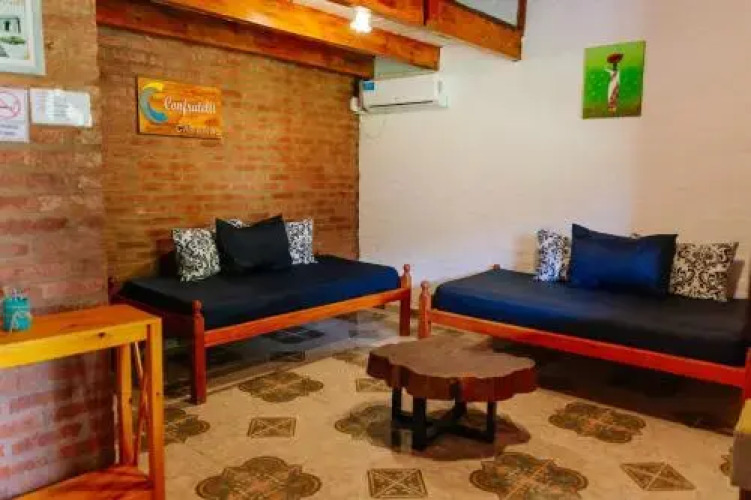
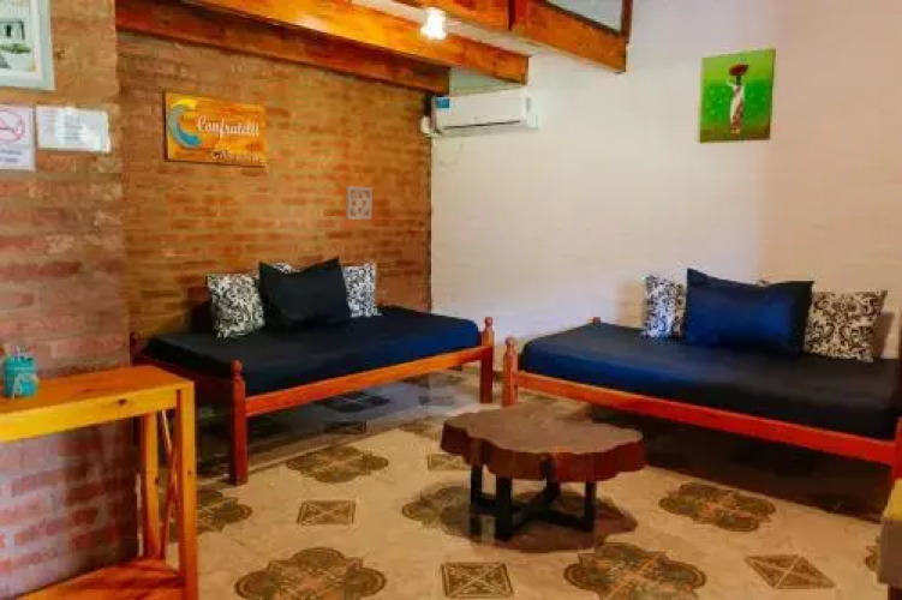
+ wall ornament [345,185,374,221]
